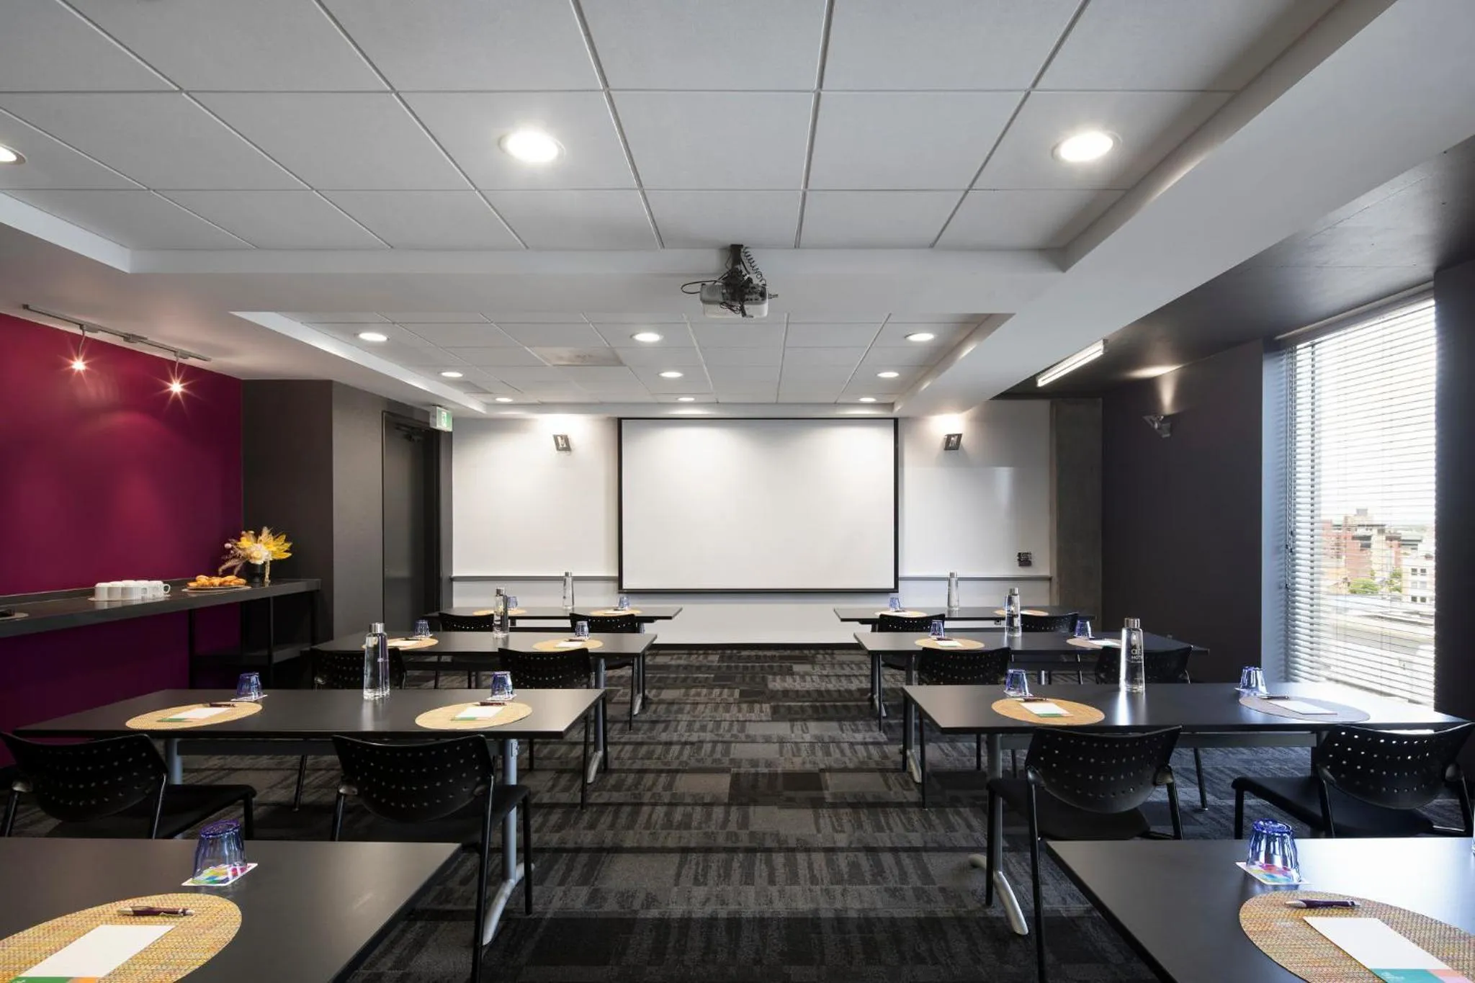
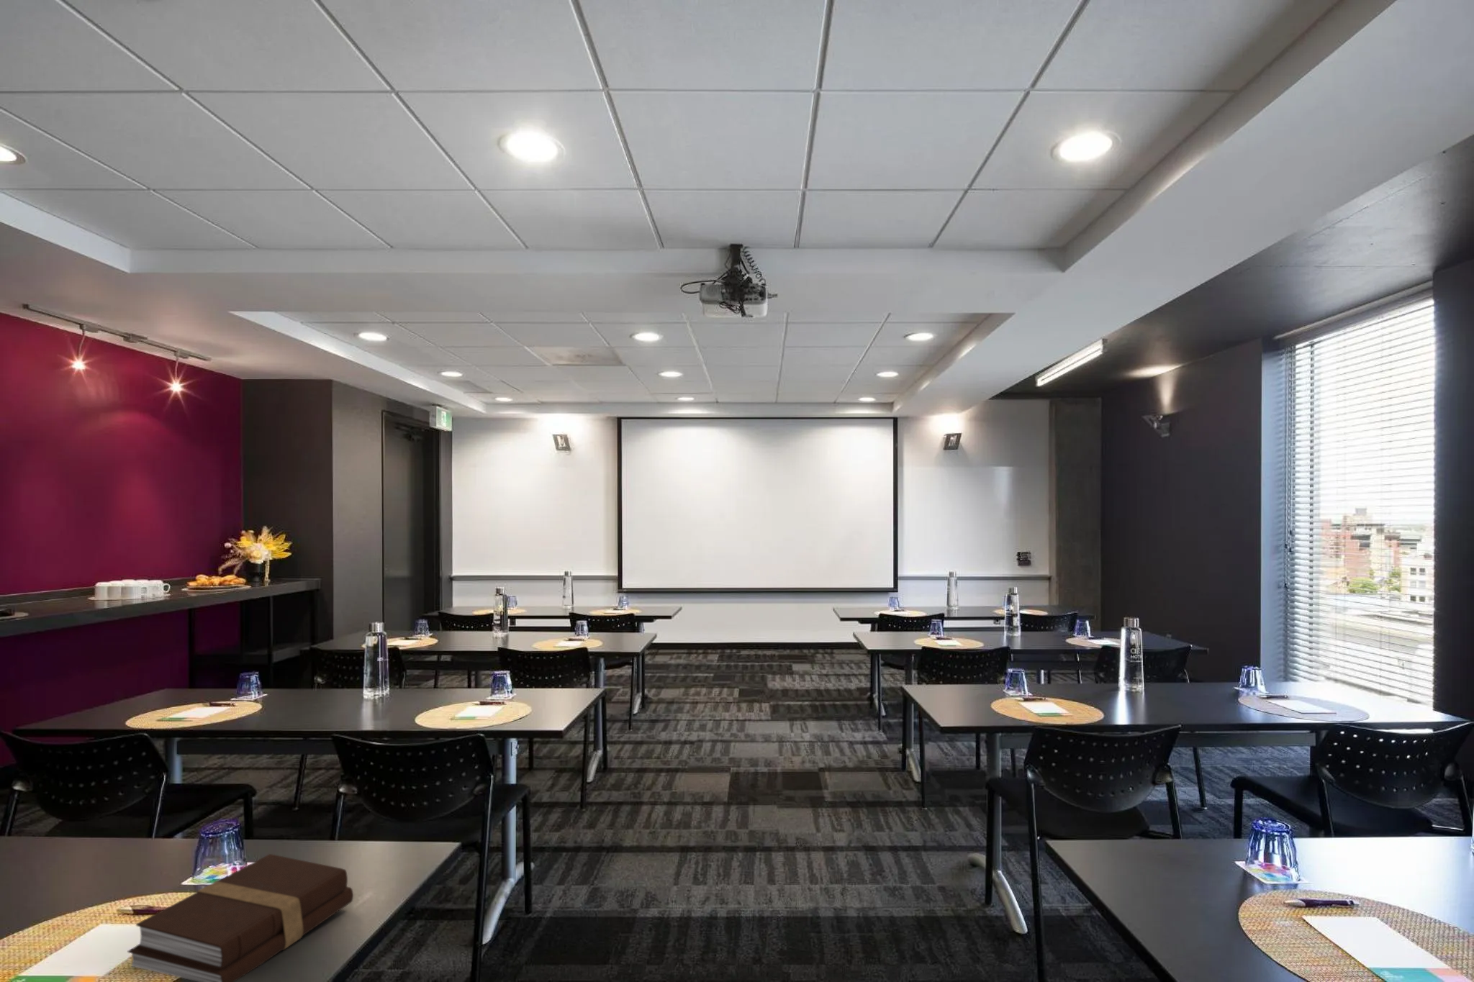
+ book [127,854,354,982]
